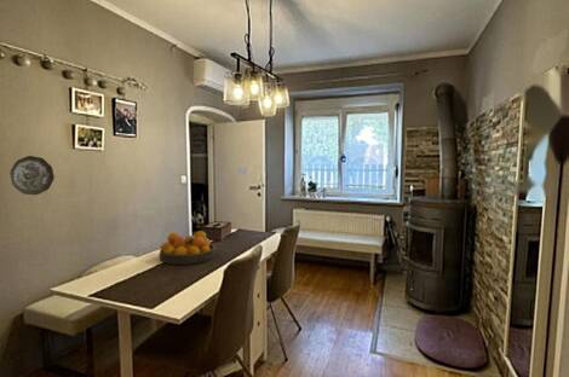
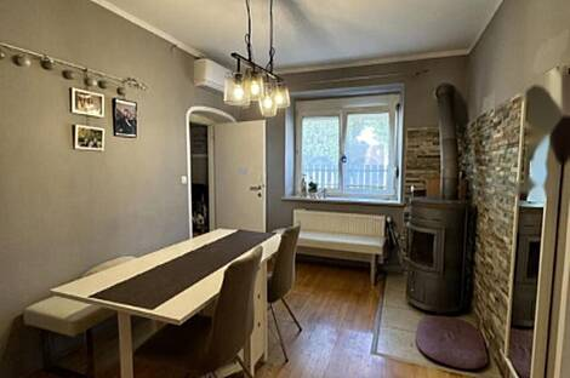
- fruit bowl [159,230,217,266]
- tissue box [201,220,232,242]
- decorative plate [8,155,56,196]
